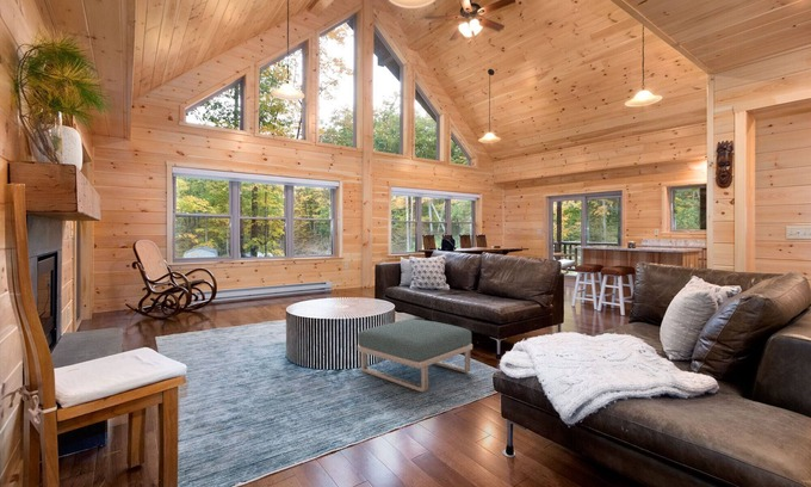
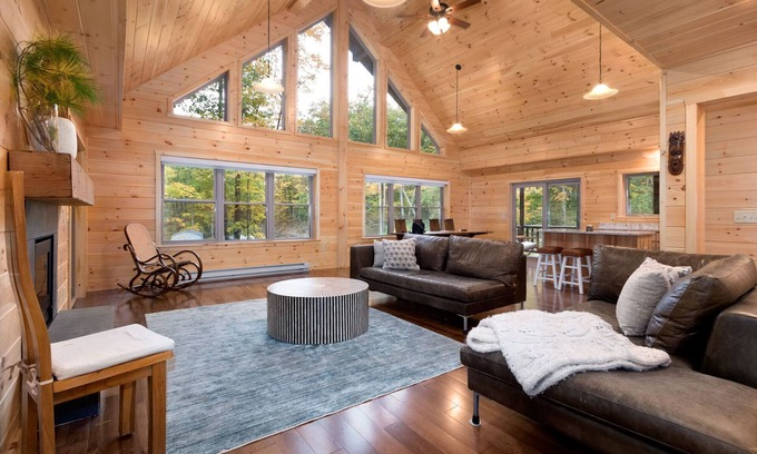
- footstool [357,319,473,393]
